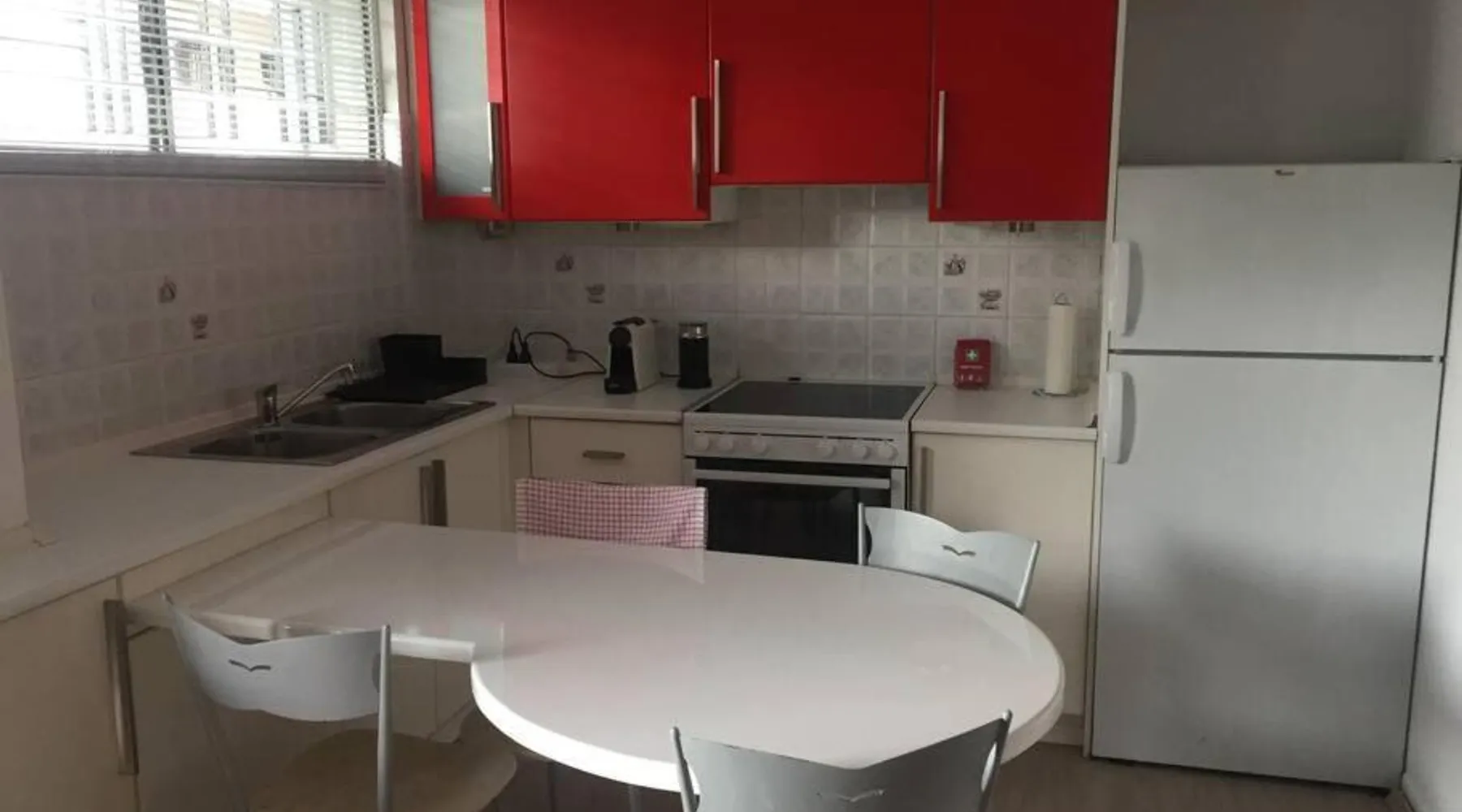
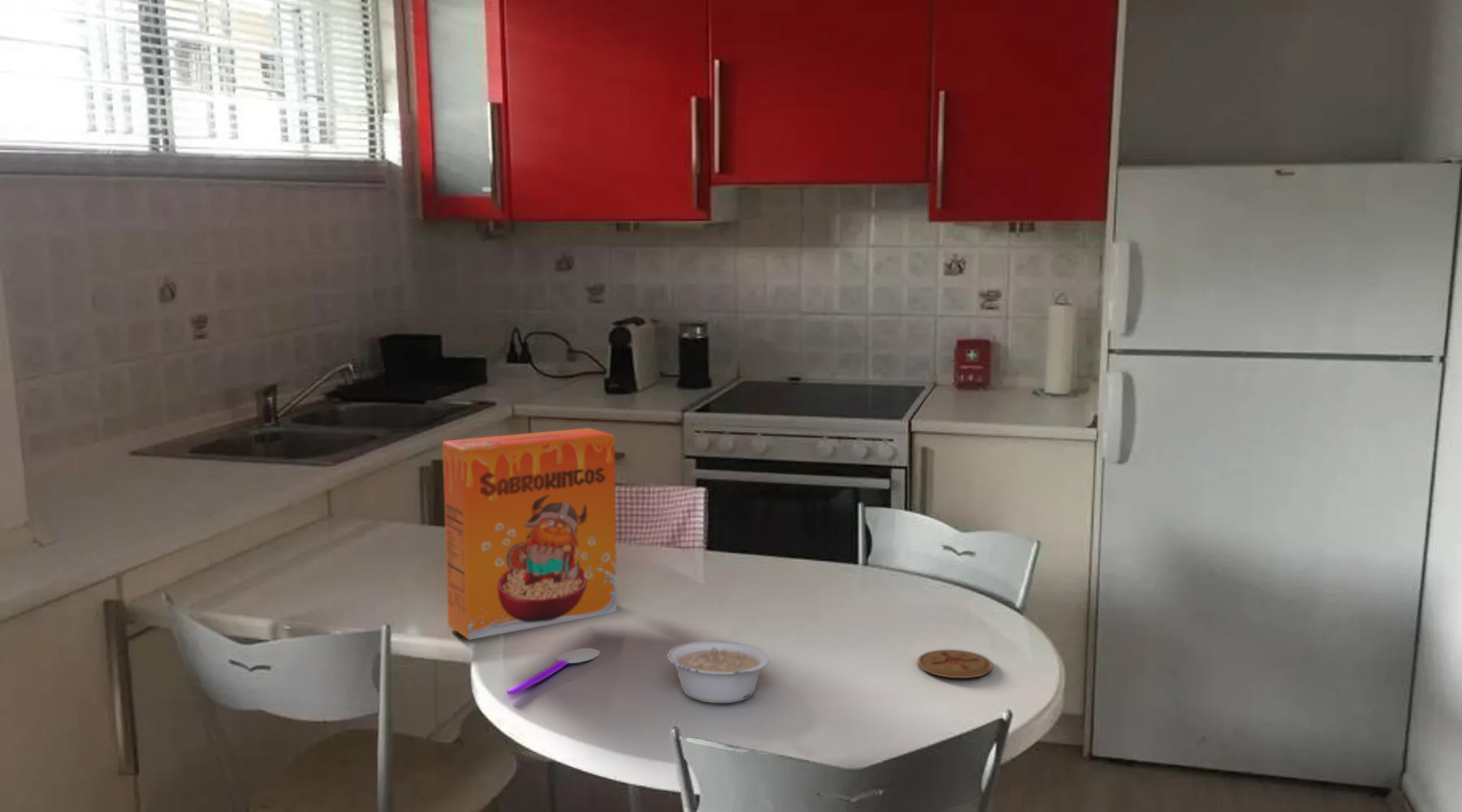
+ coaster [917,649,993,679]
+ spoon [506,647,600,696]
+ legume [666,640,771,704]
+ cereal box [442,427,617,641]
